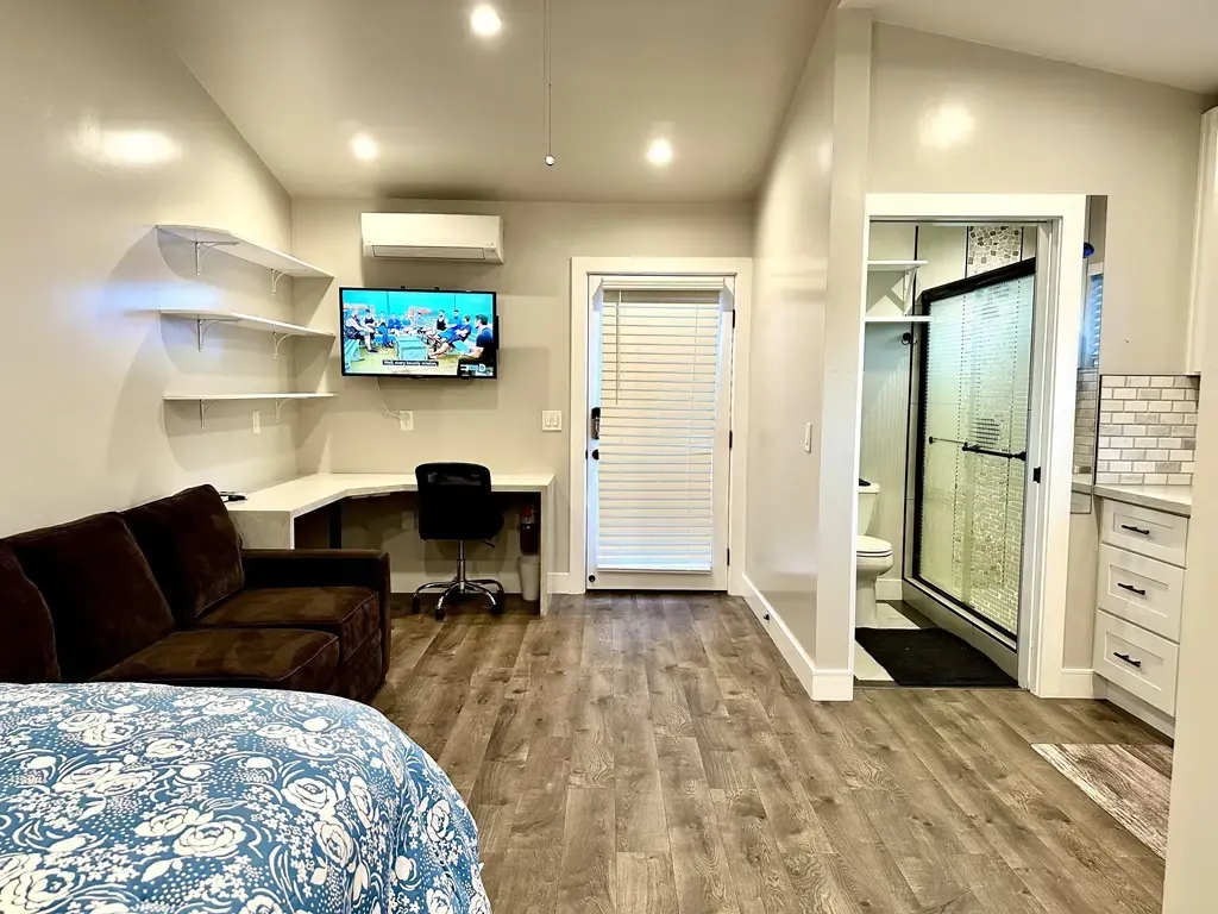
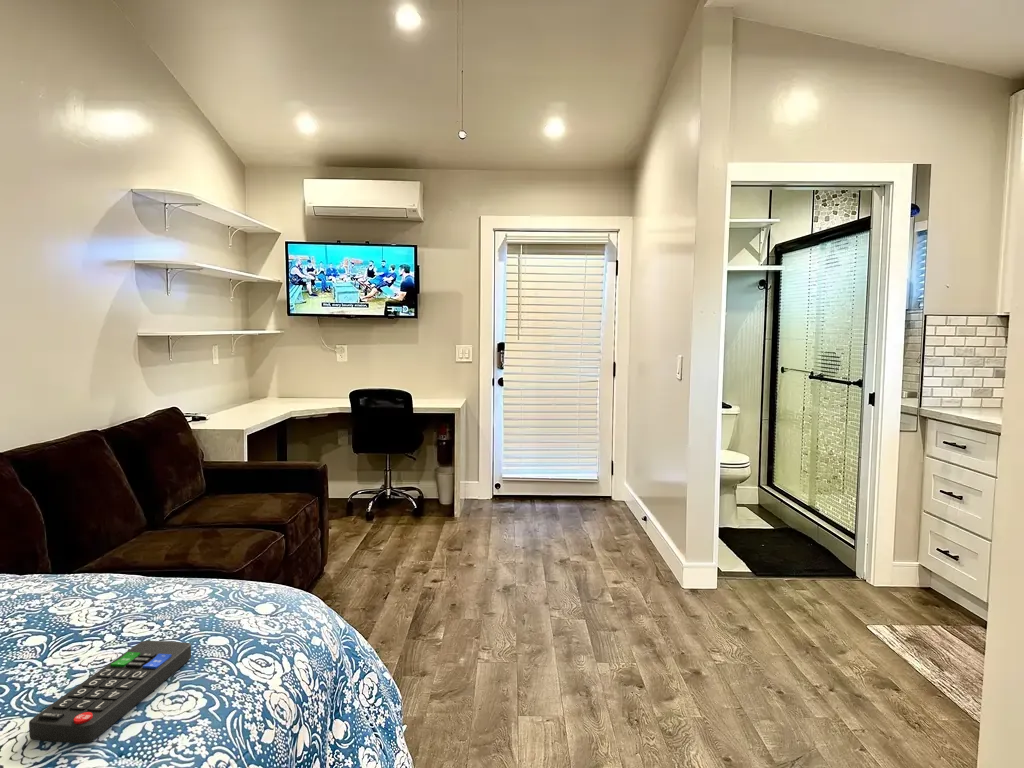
+ remote control [28,640,192,744]
